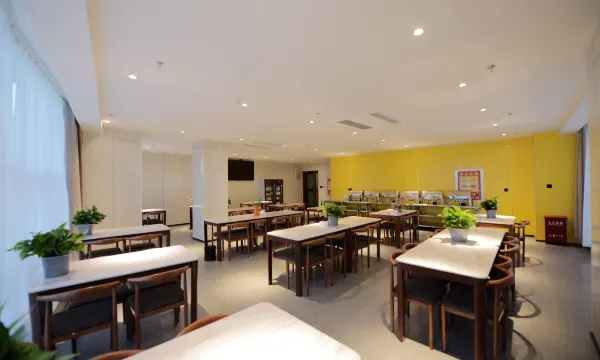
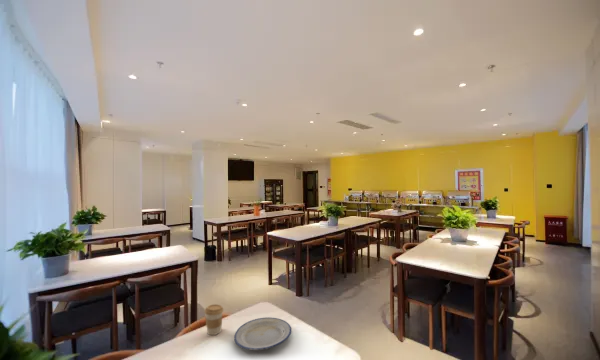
+ coffee cup [204,303,224,336]
+ plate [233,316,292,351]
